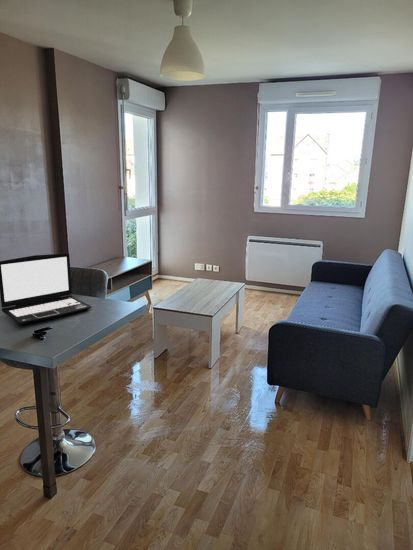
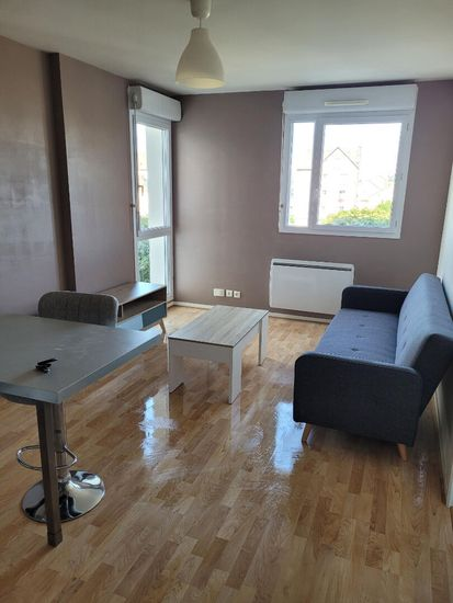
- laptop [0,252,93,325]
